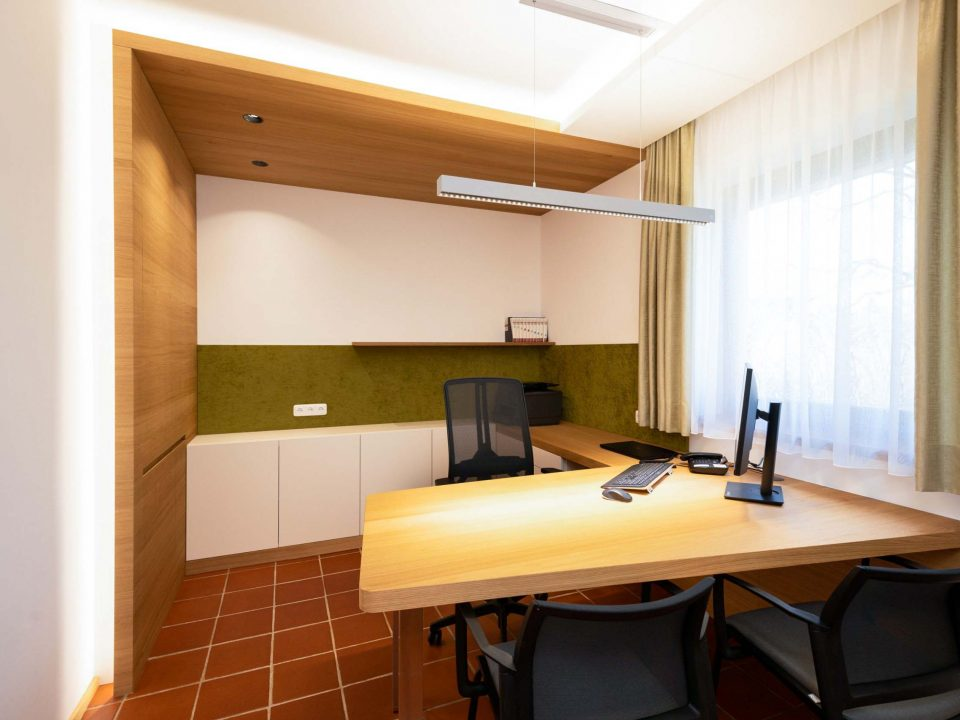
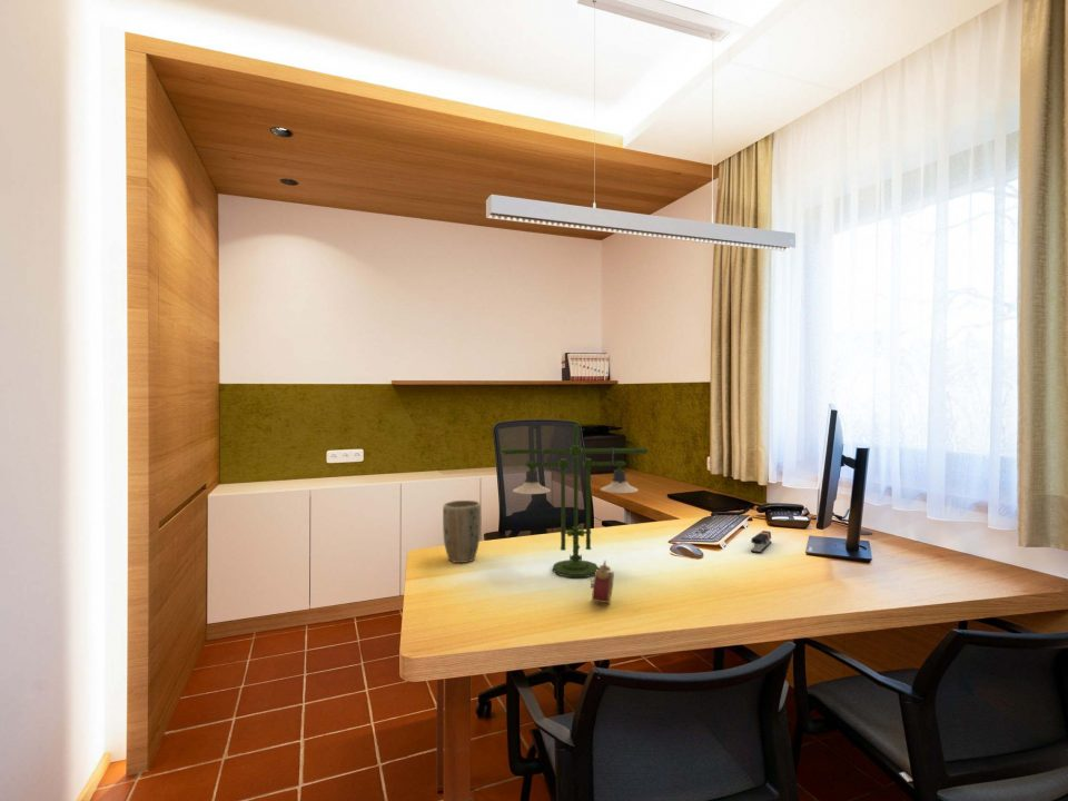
+ desk lamp [501,422,650,578]
+ plant pot [442,500,482,564]
+ stapler [750,530,772,554]
+ alarm clock [590,560,615,606]
